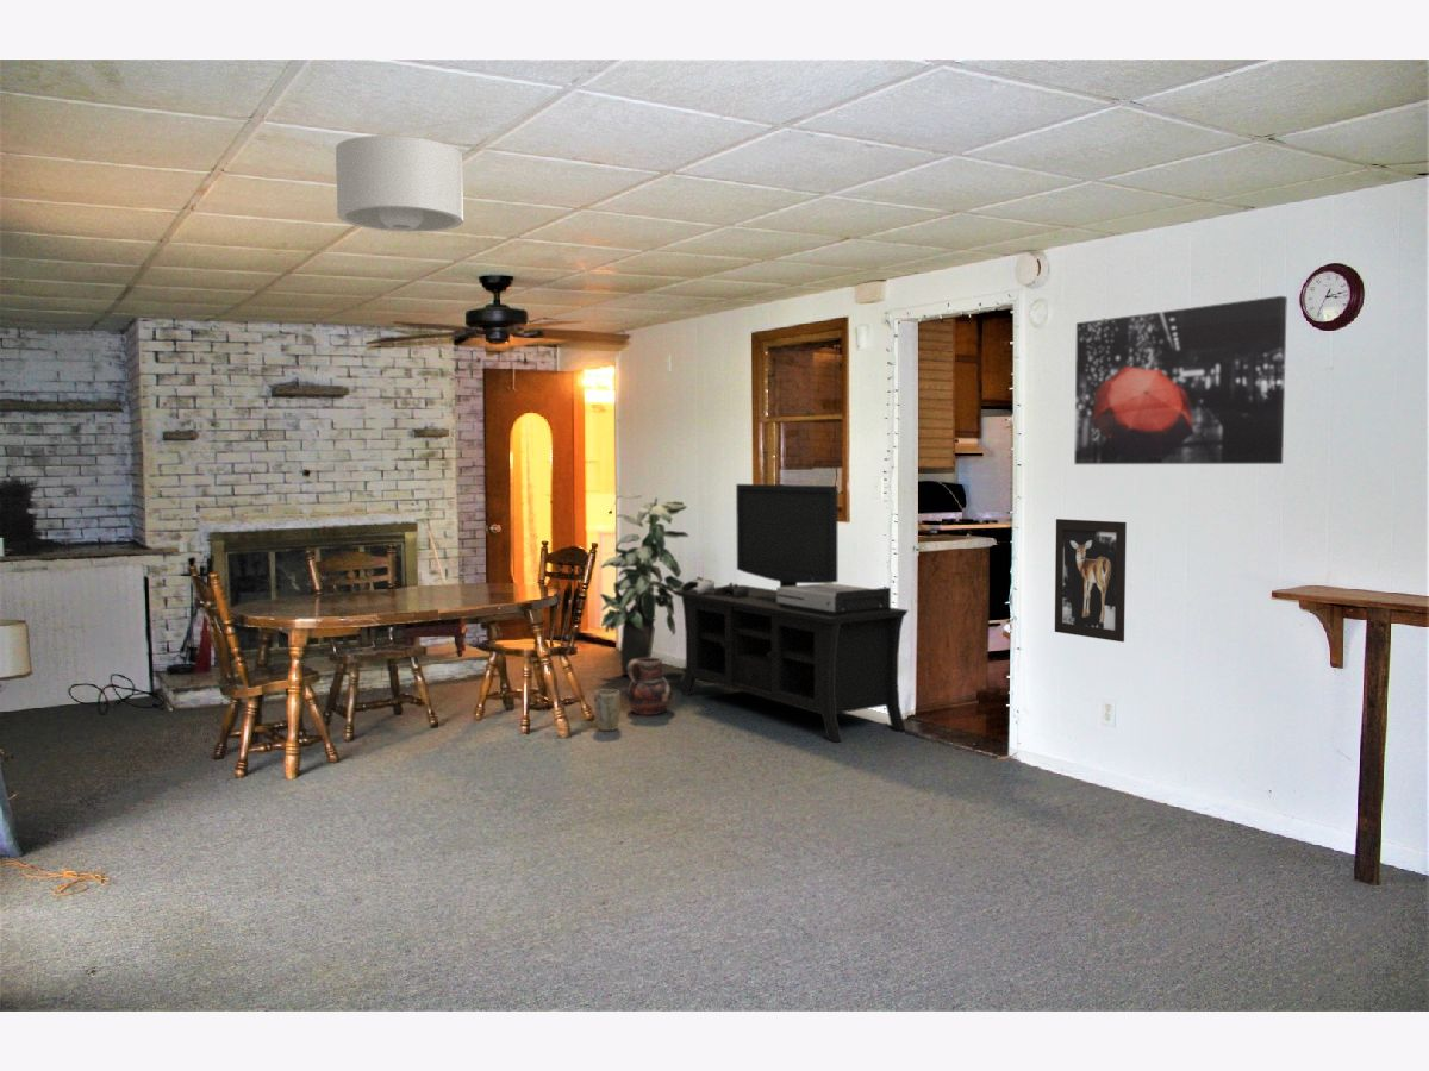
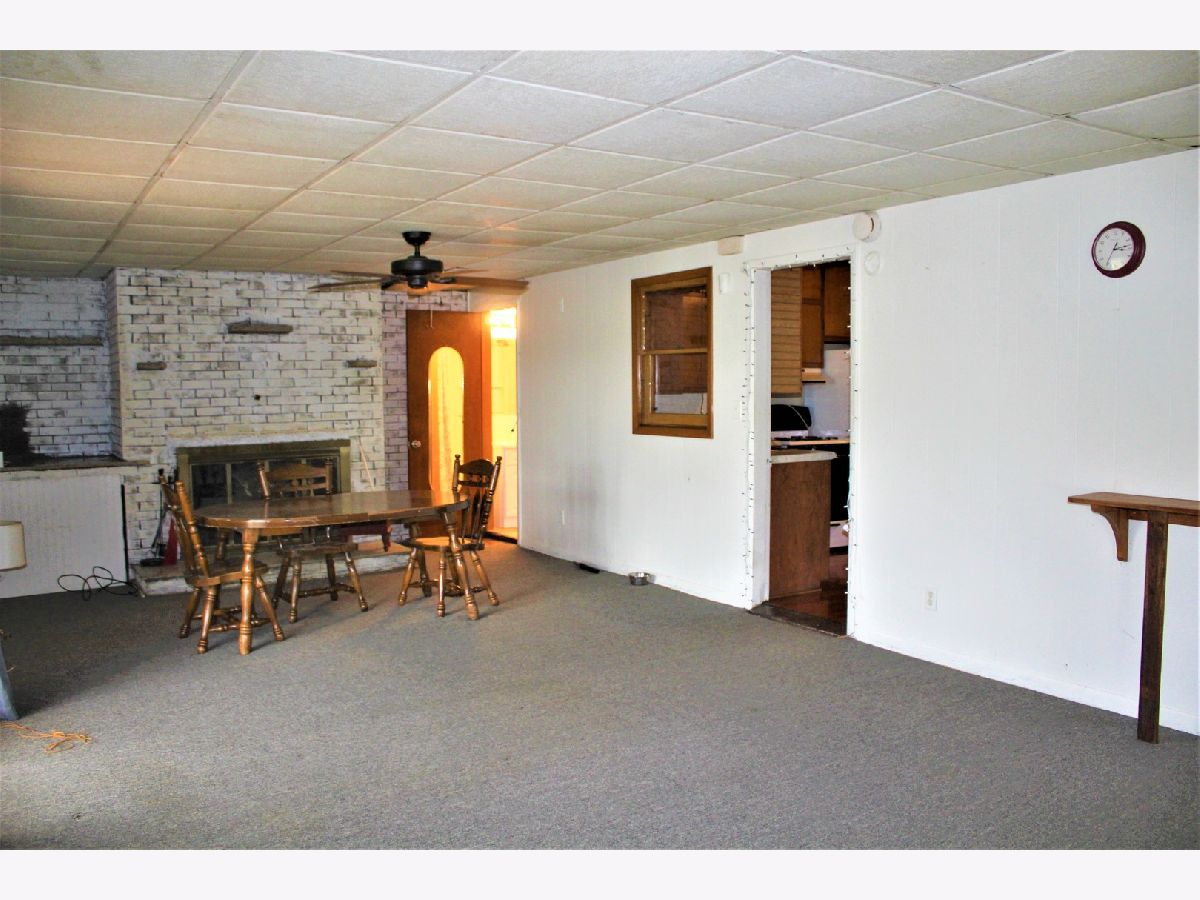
- wall art [1073,295,1288,465]
- ceramic pot [625,657,674,716]
- wall art [1054,518,1128,644]
- media console [673,483,910,743]
- plant pot [593,688,622,732]
- indoor plant [599,491,689,676]
- ceiling light [335,134,464,233]
